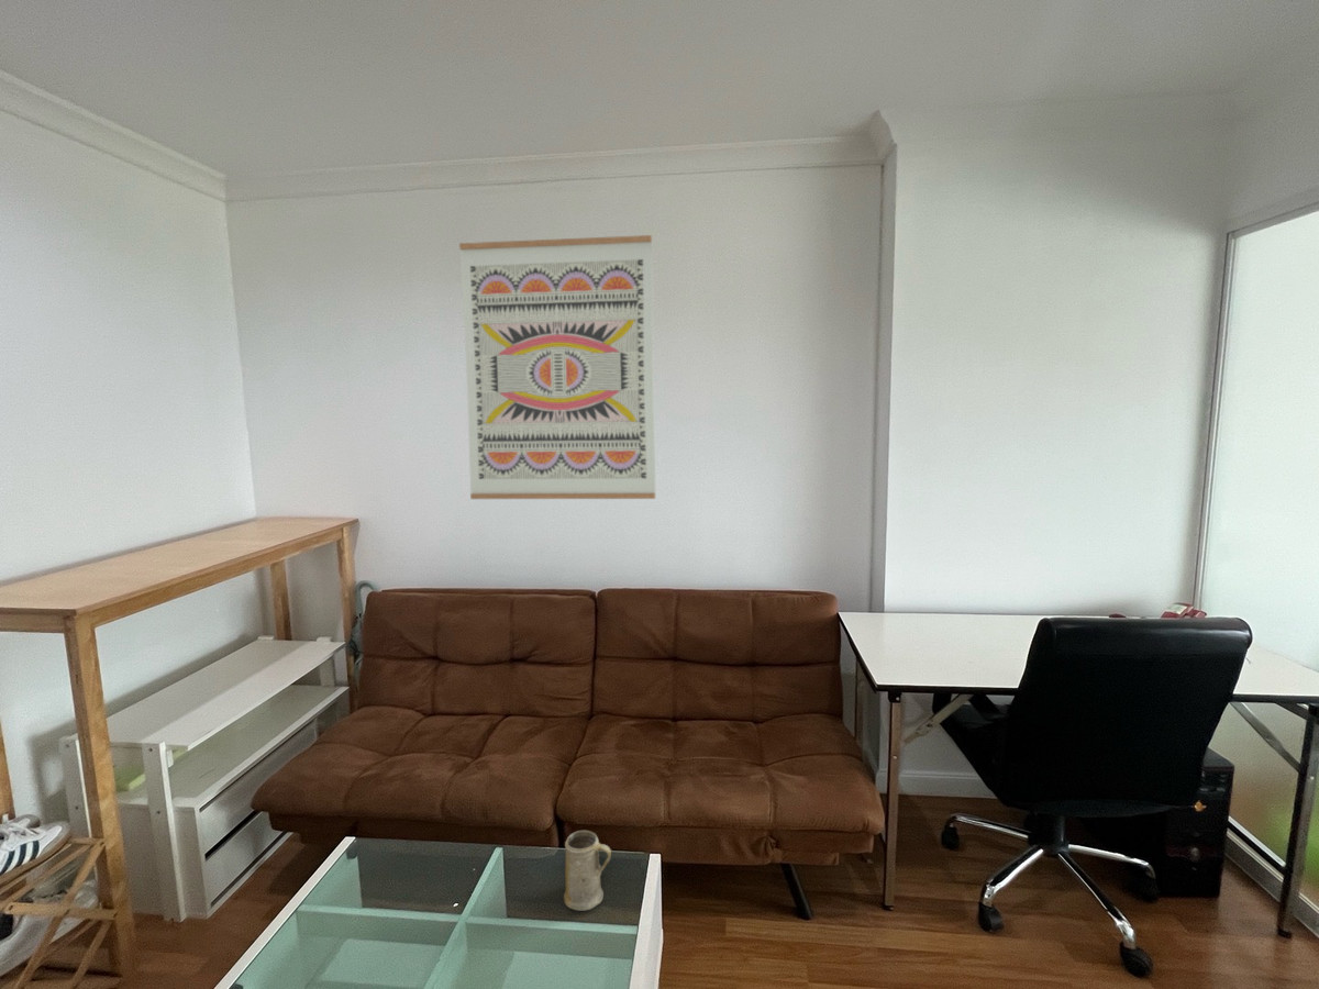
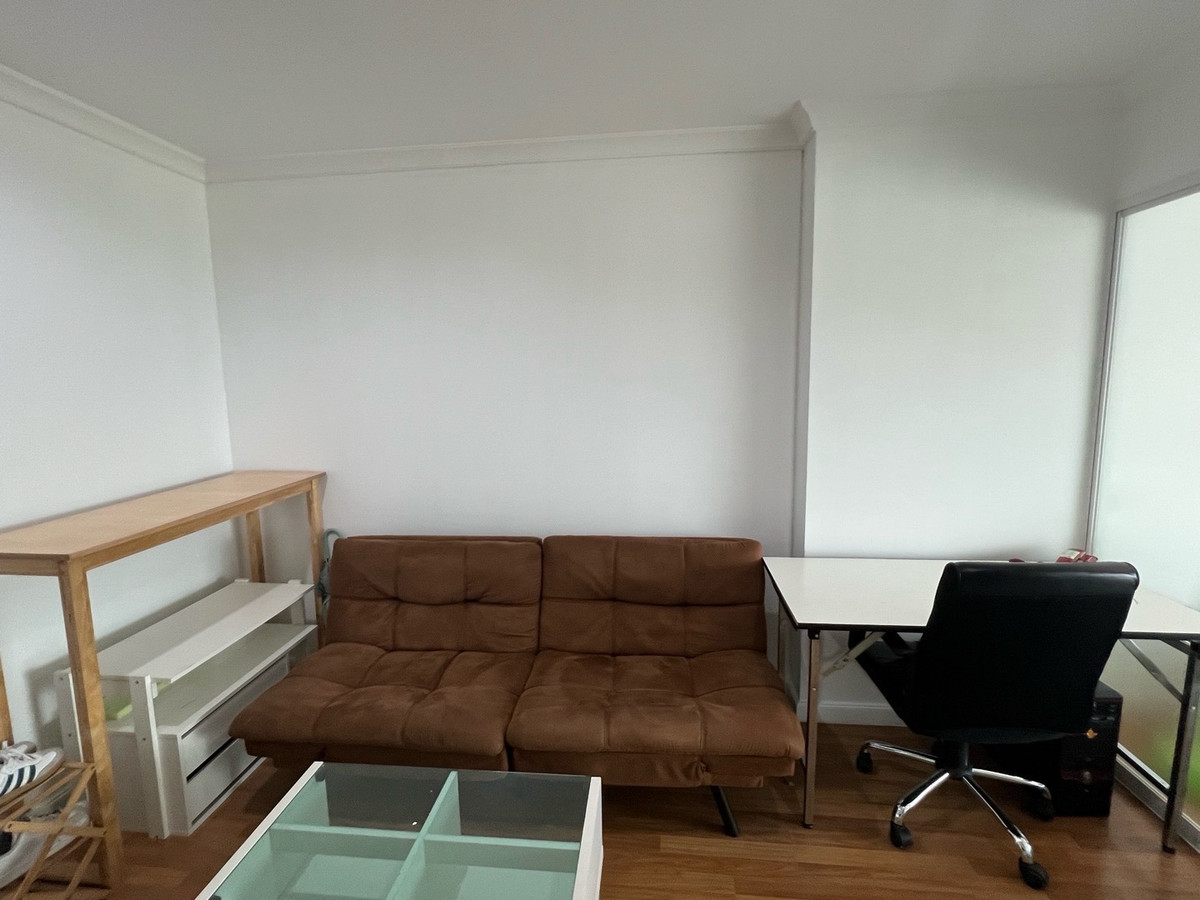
- wall art [458,234,657,500]
- mug [563,830,612,912]
